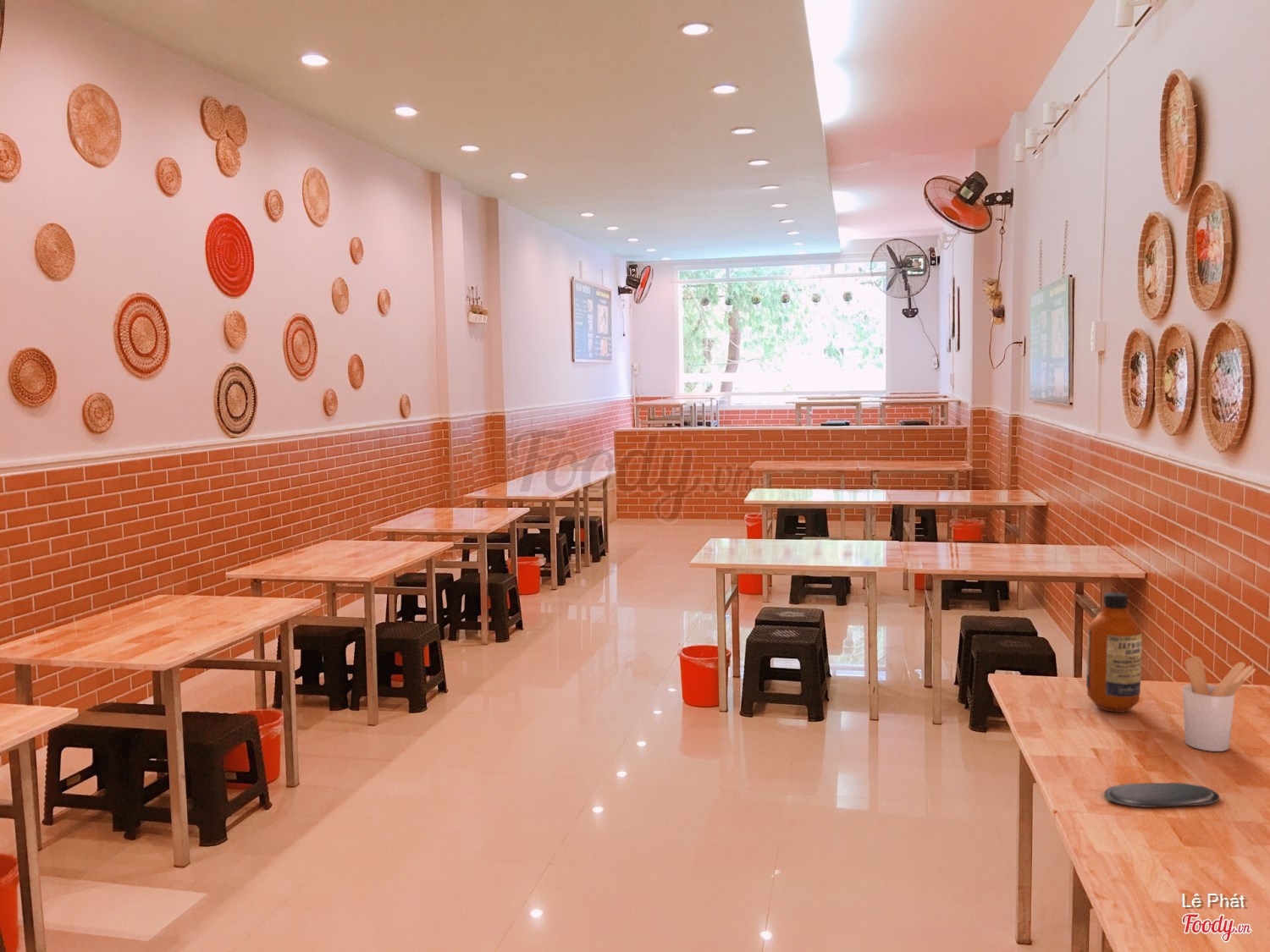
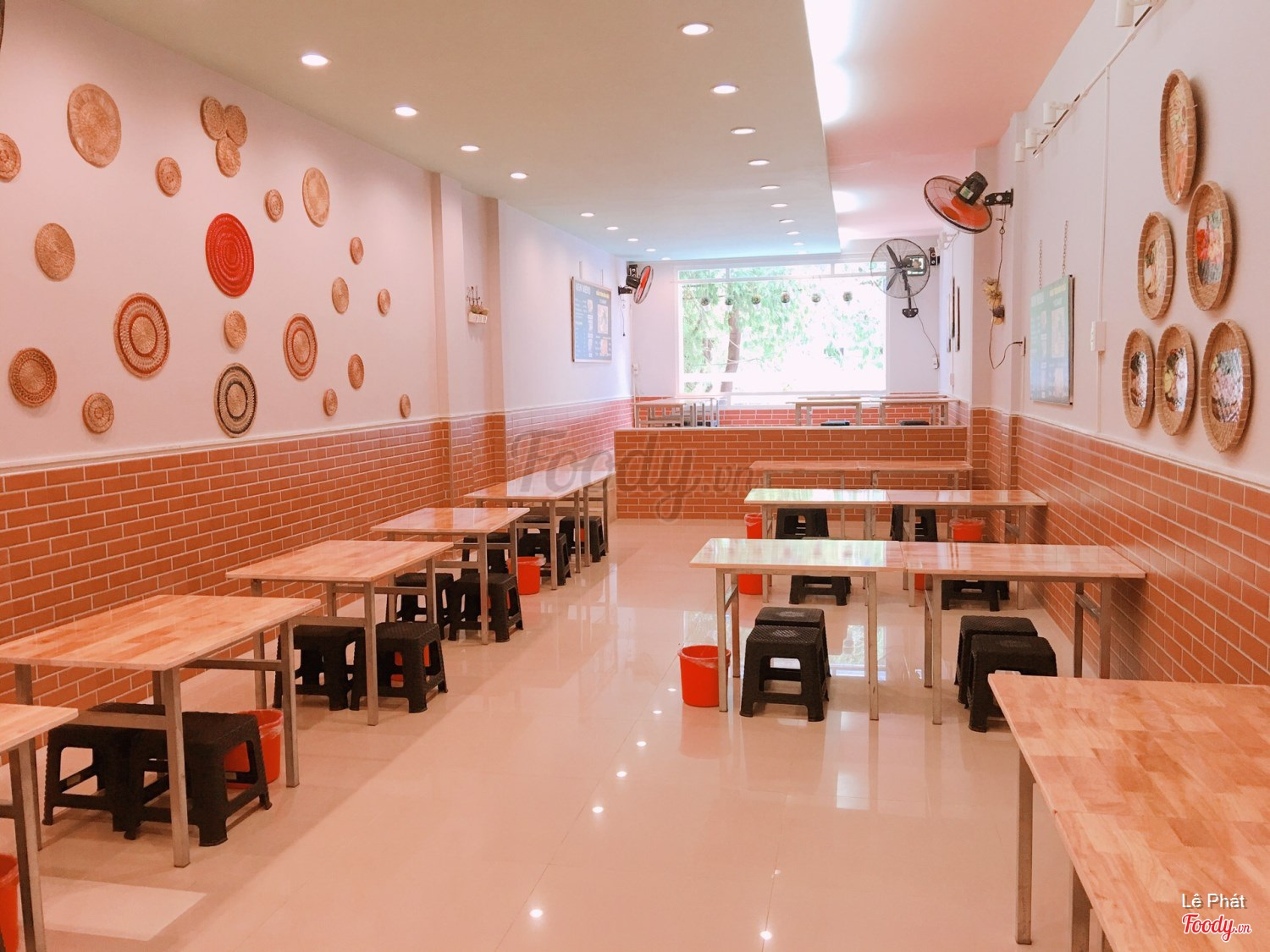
- bottle [1085,592,1143,713]
- oval tray [1103,782,1221,808]
- utensil holder [1182,655,1256,752]
